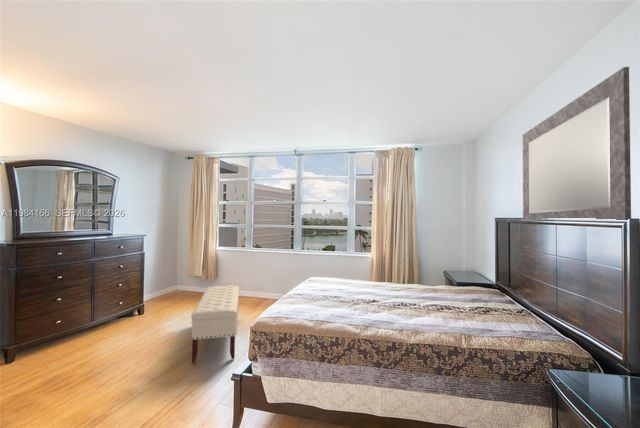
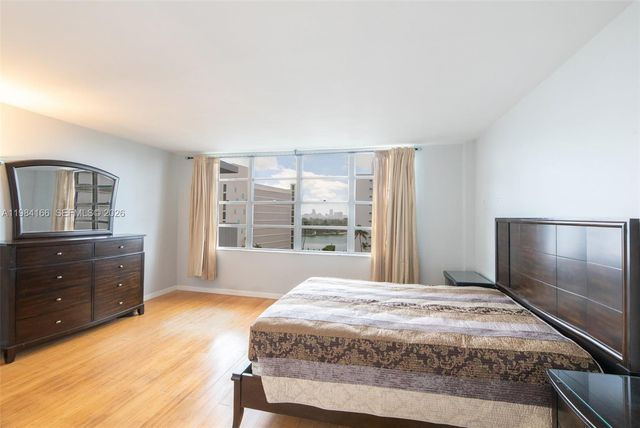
- mirror [522,66,632,220]
- bench [190,285,240,364]
